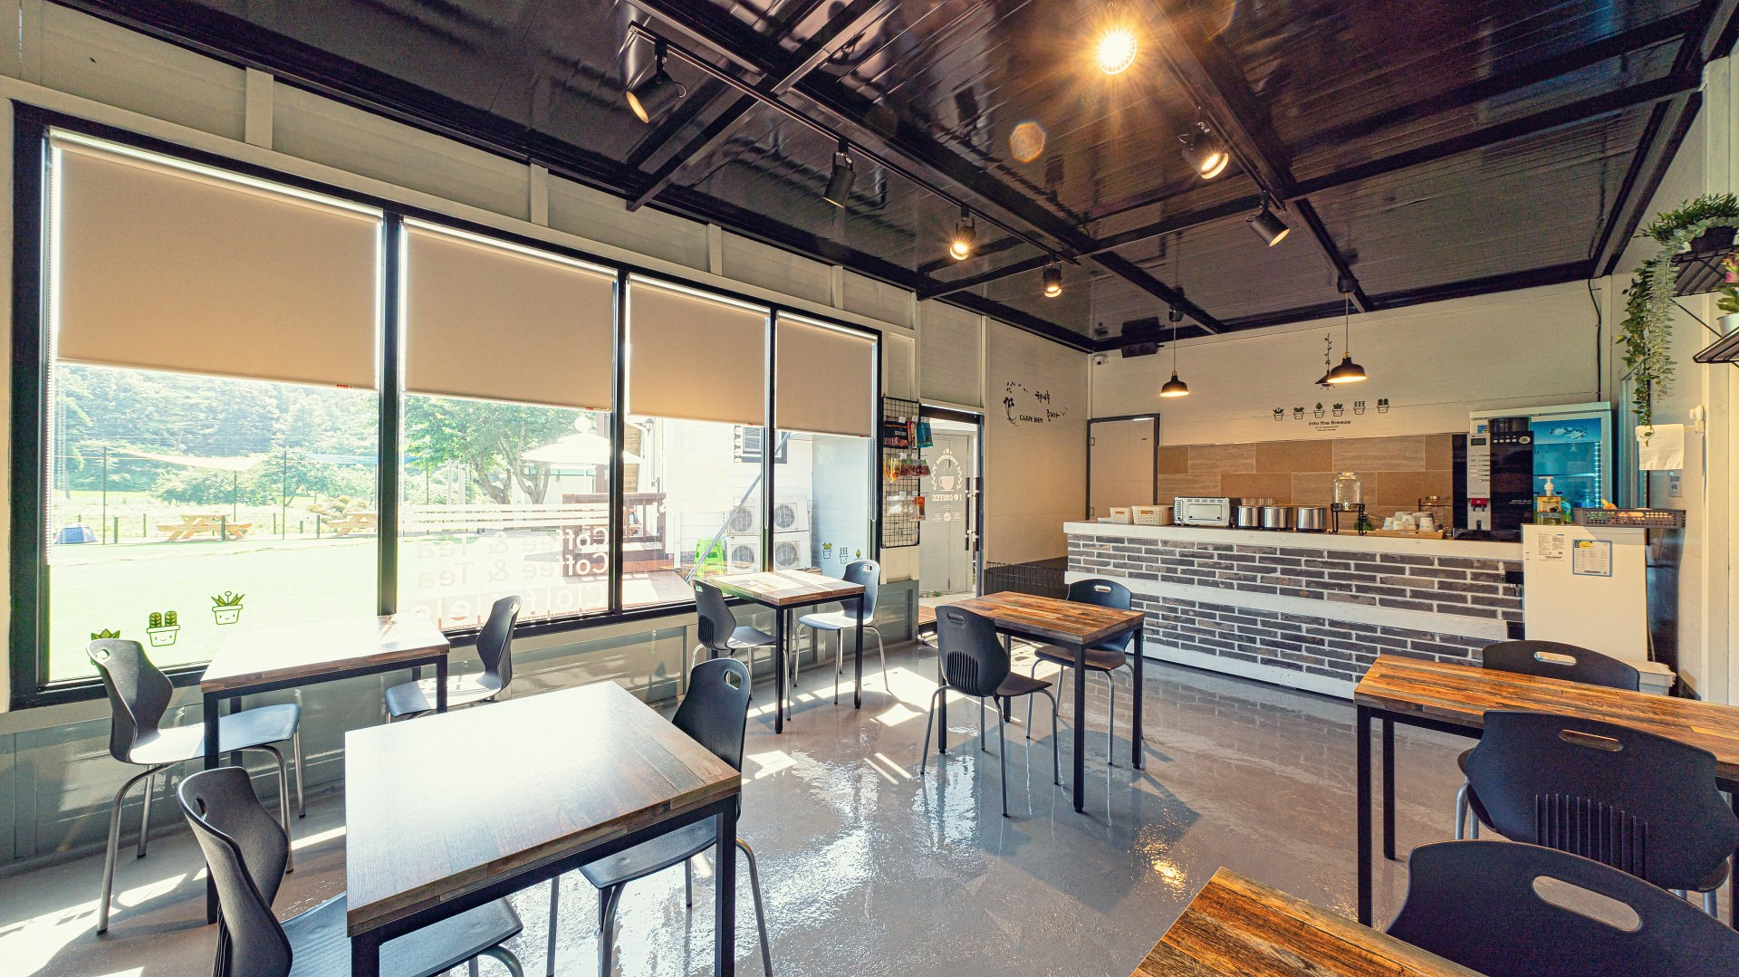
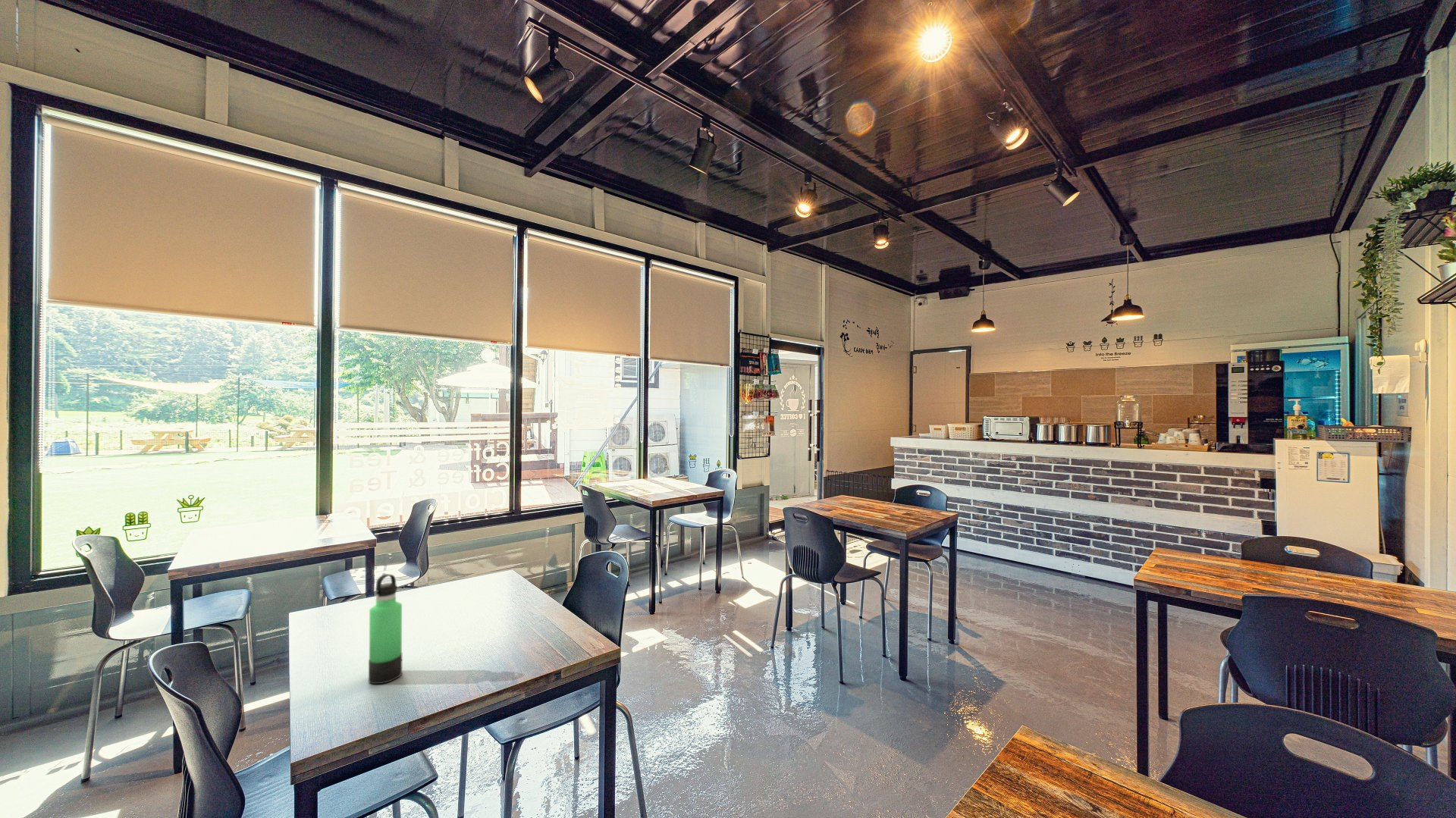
+ thermos bottle [368,573,403,685]
